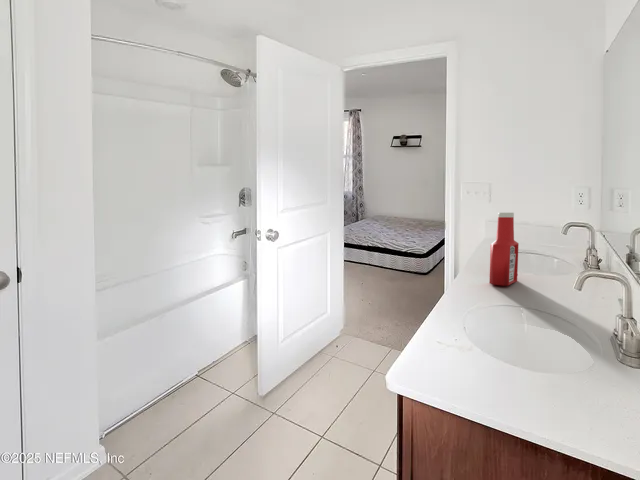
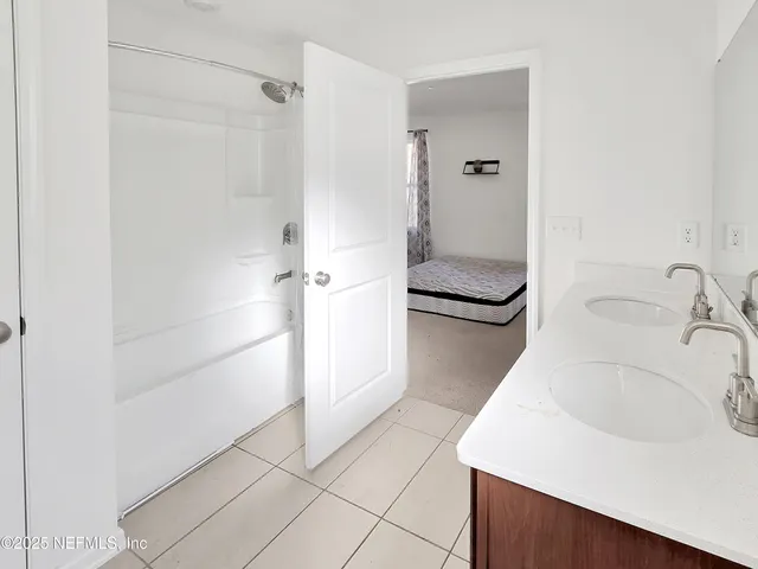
- soap bottle [488,212,519,286]
